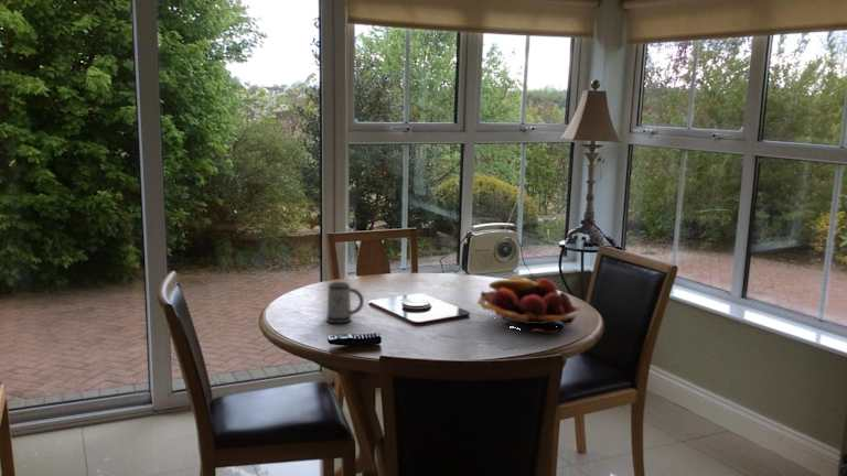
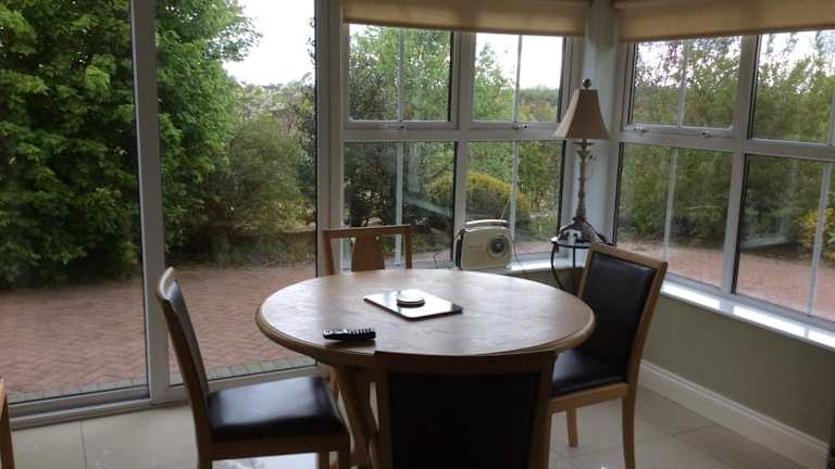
- fruit basket [476,275,581,334]
- mug [324,281,365,324]
